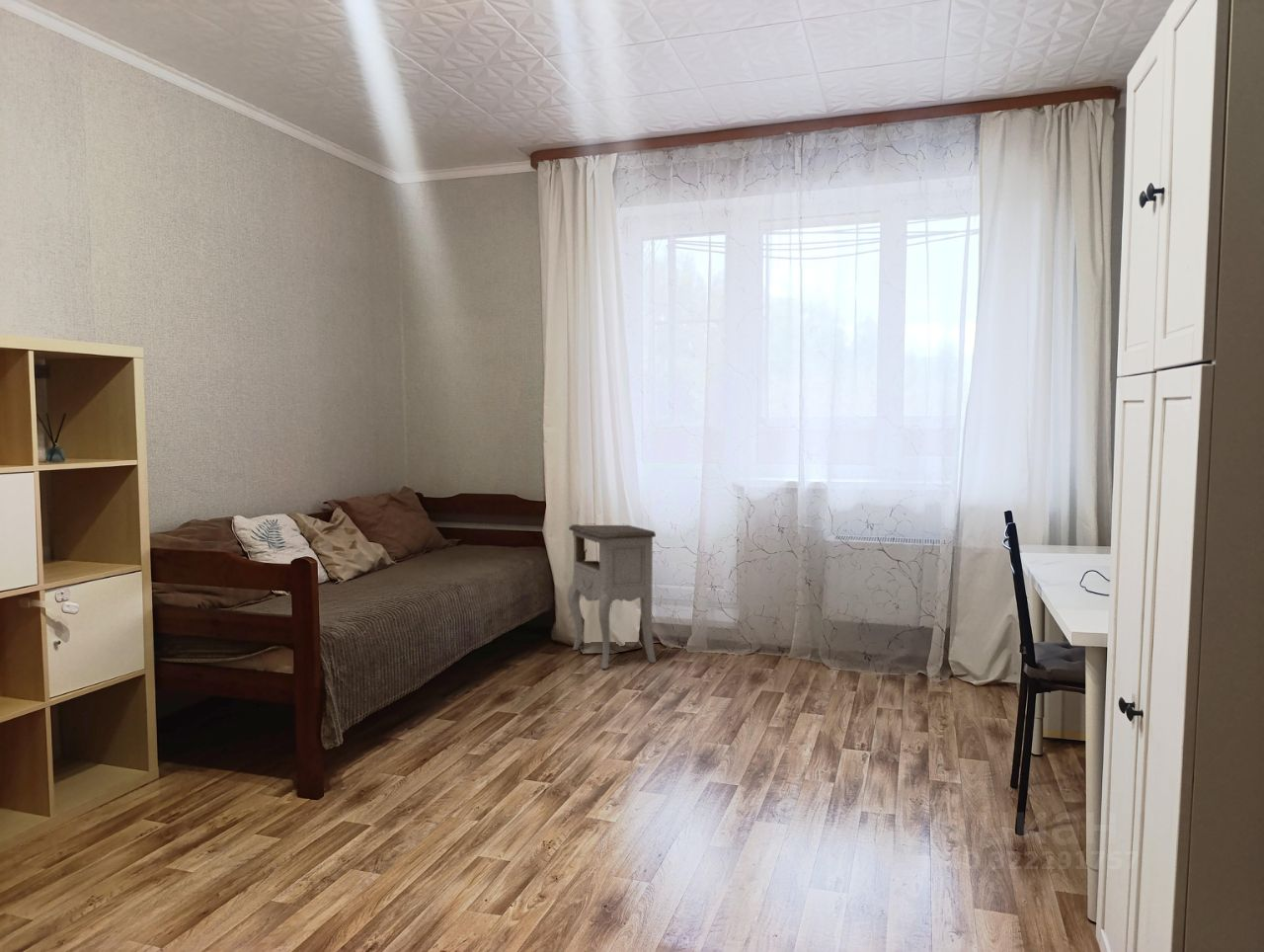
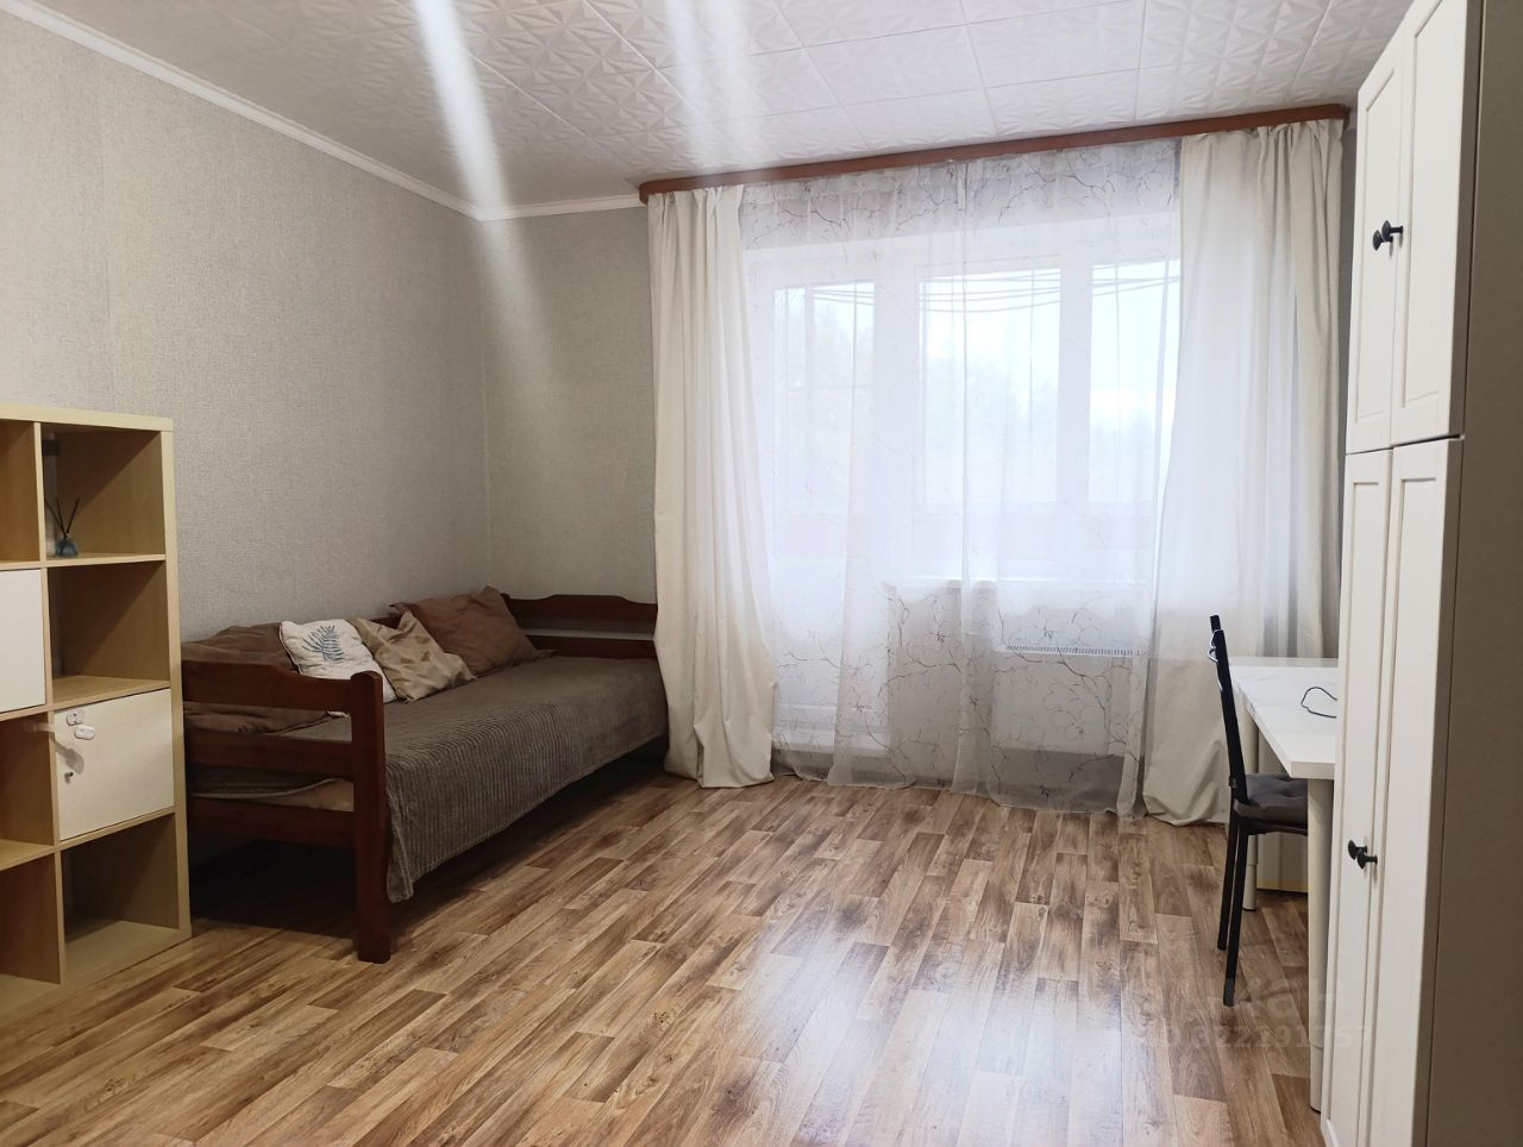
- nightstand [567,523,658,670]
